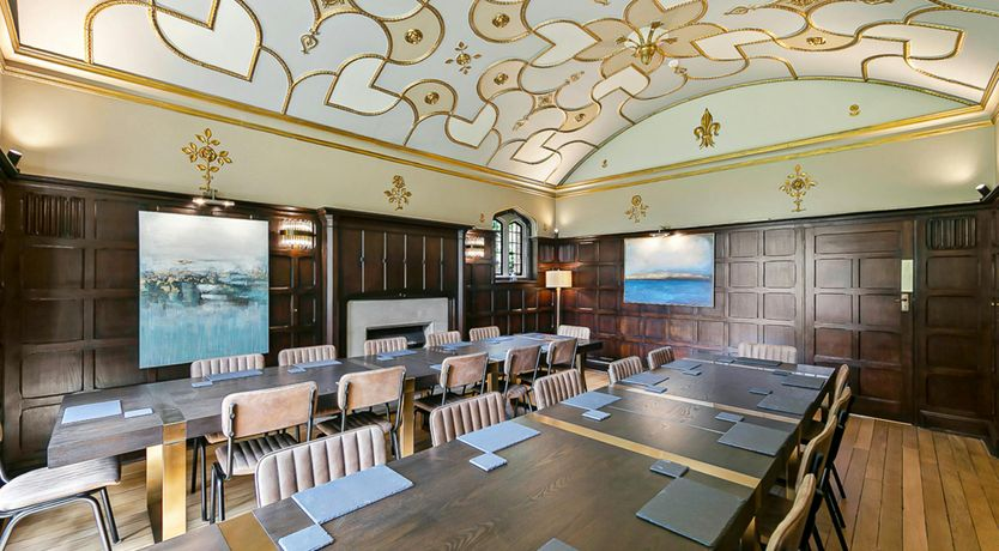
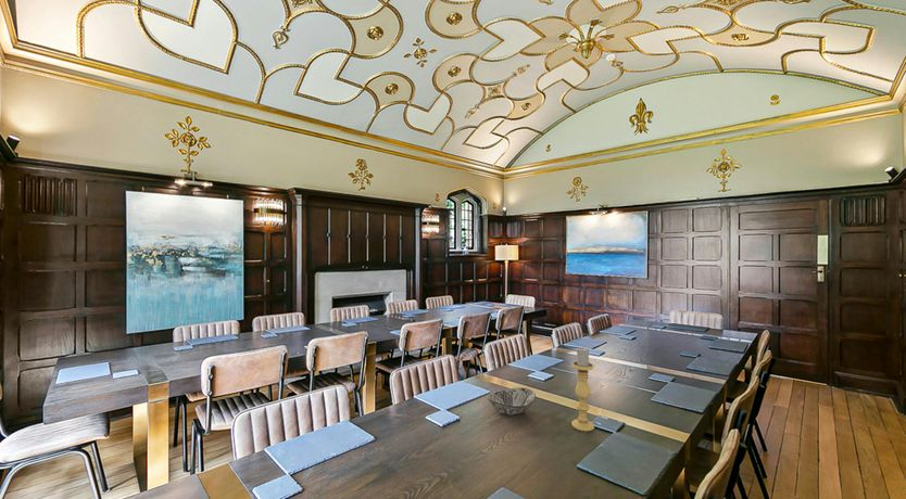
+ decorative bowl [486,386,537,417]
+ candle holder [570,346,595,433]
